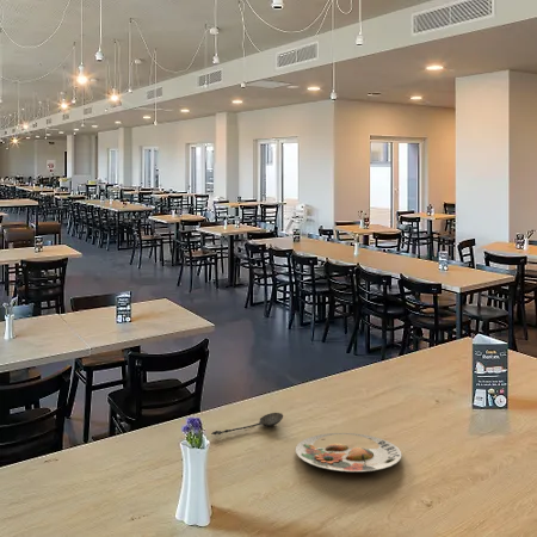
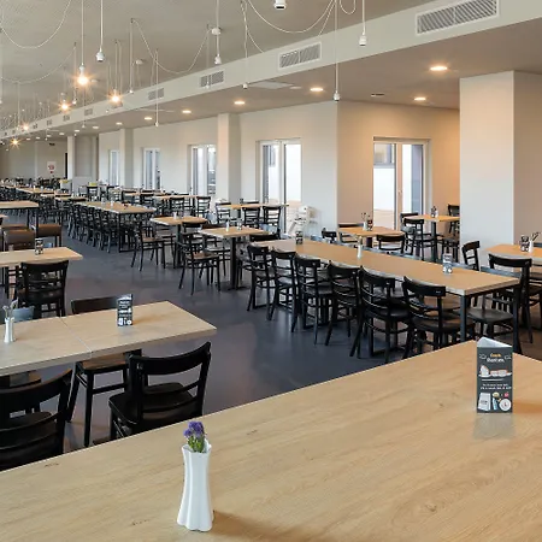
- plate [295,432,402,473]
- spoon [210,412,284,436]
